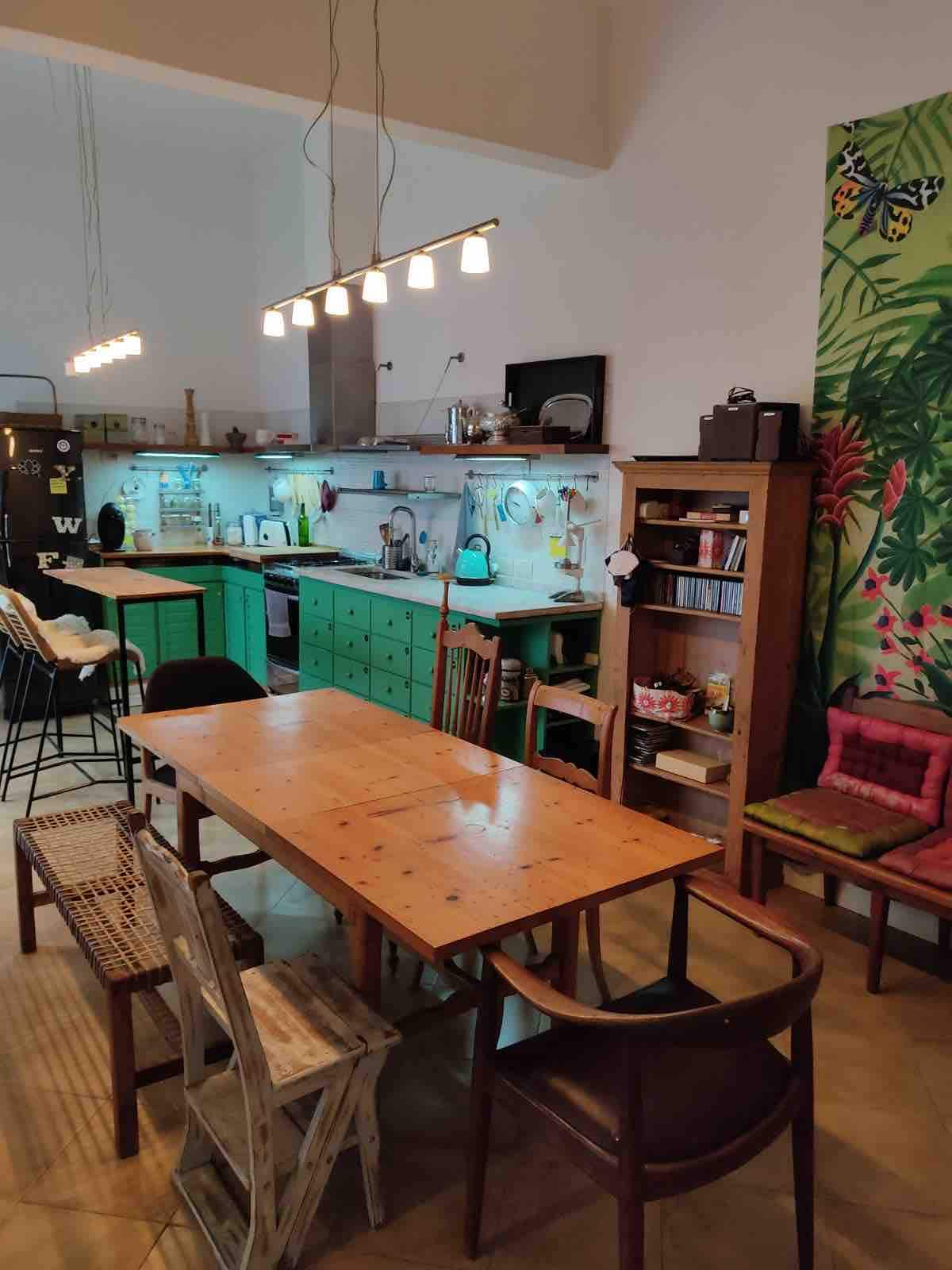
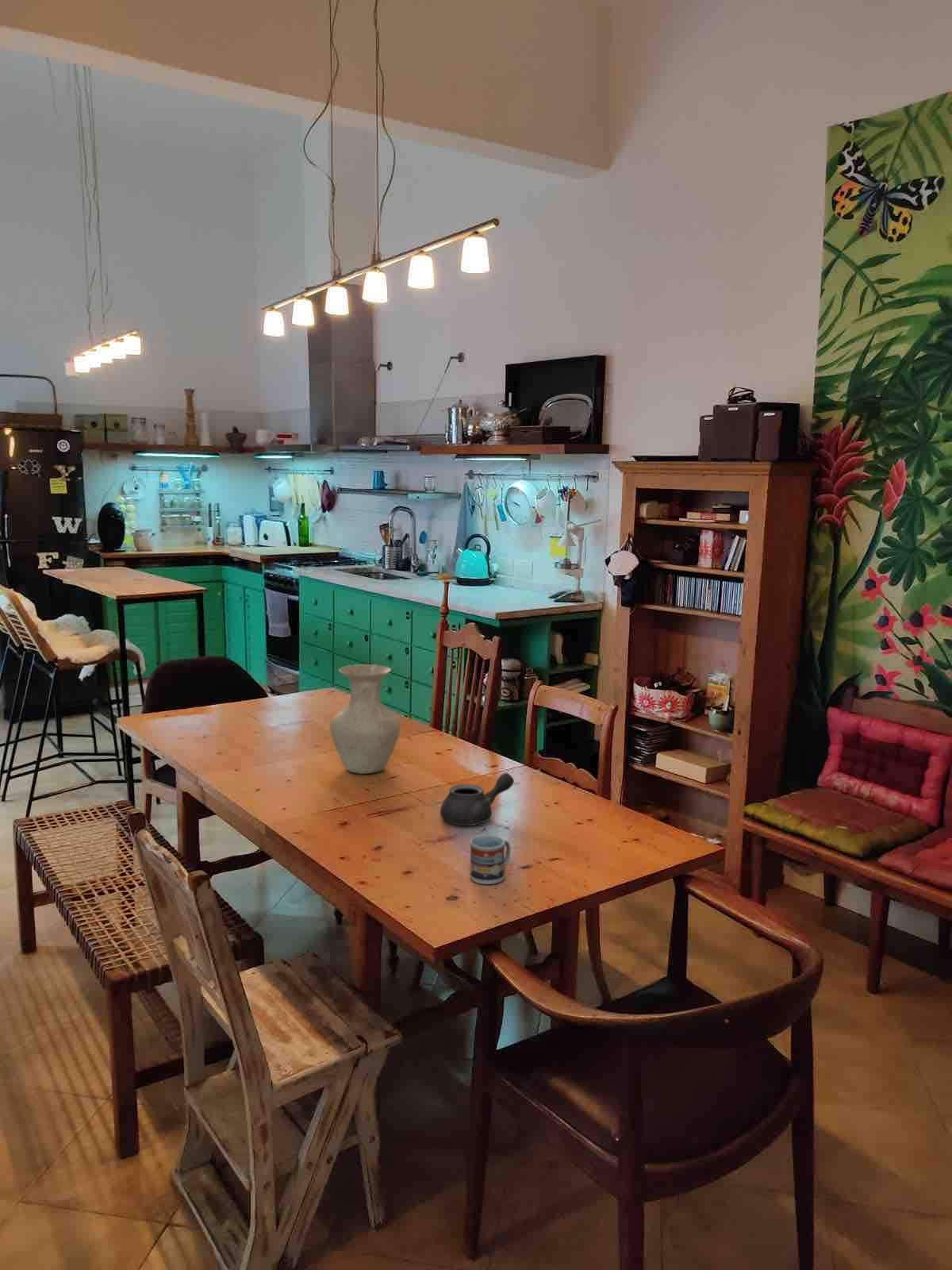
+ vase [329,664,401,775]
+ cup [469,834,512,885]
+ teapot [440,772,515,826]
